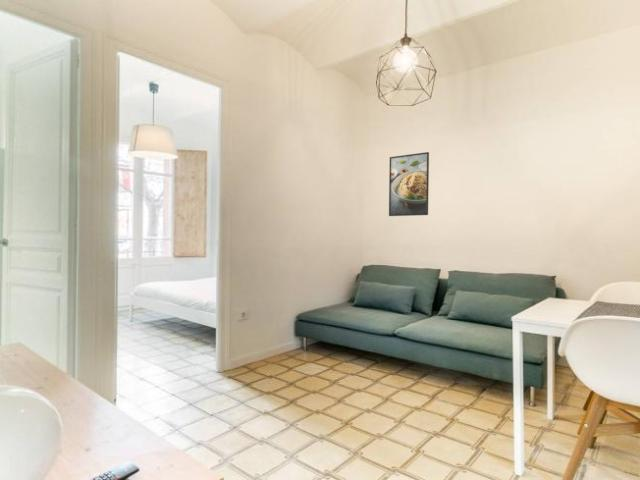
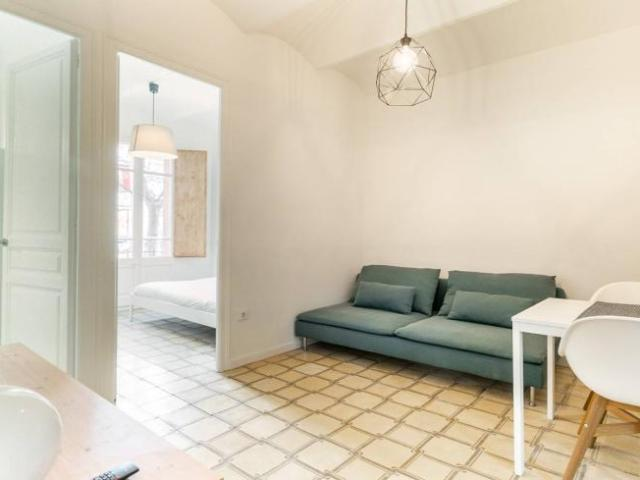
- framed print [388,151,430,217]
